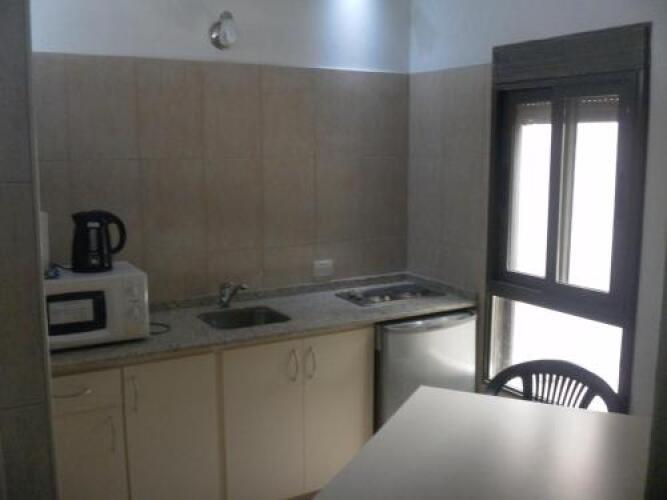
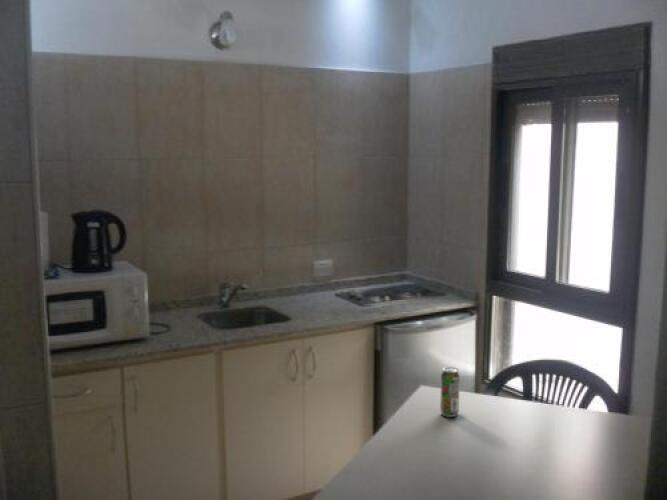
+ beverage can [439,366,461,418]
